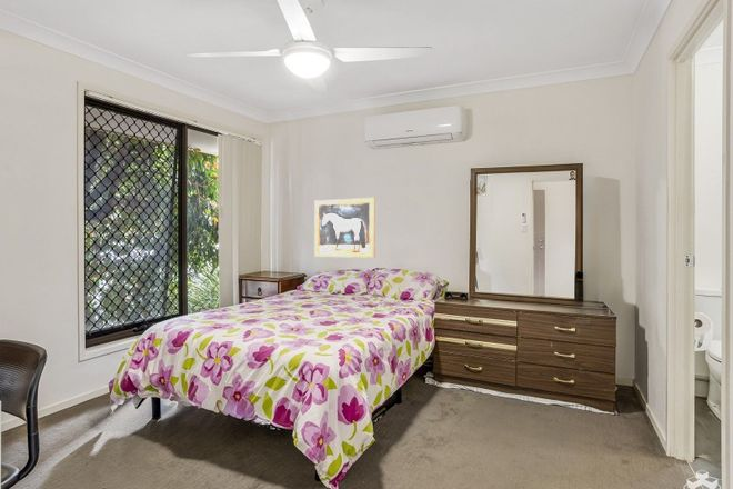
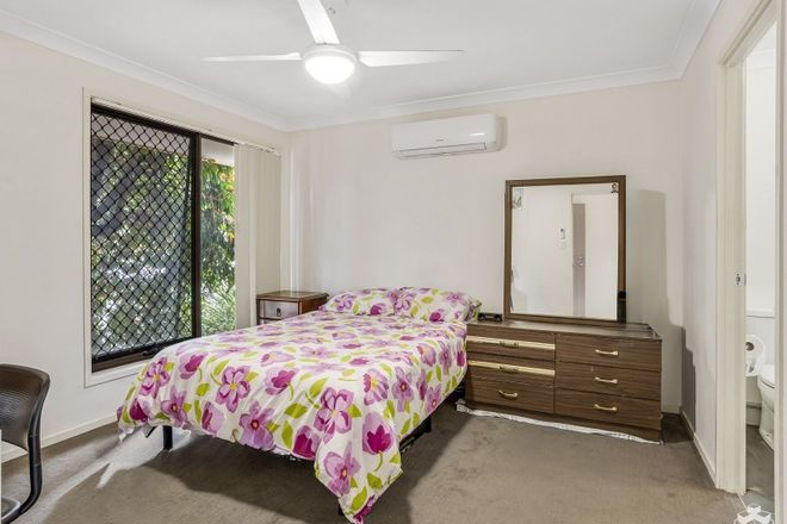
- wall art [313,197,376,259]
